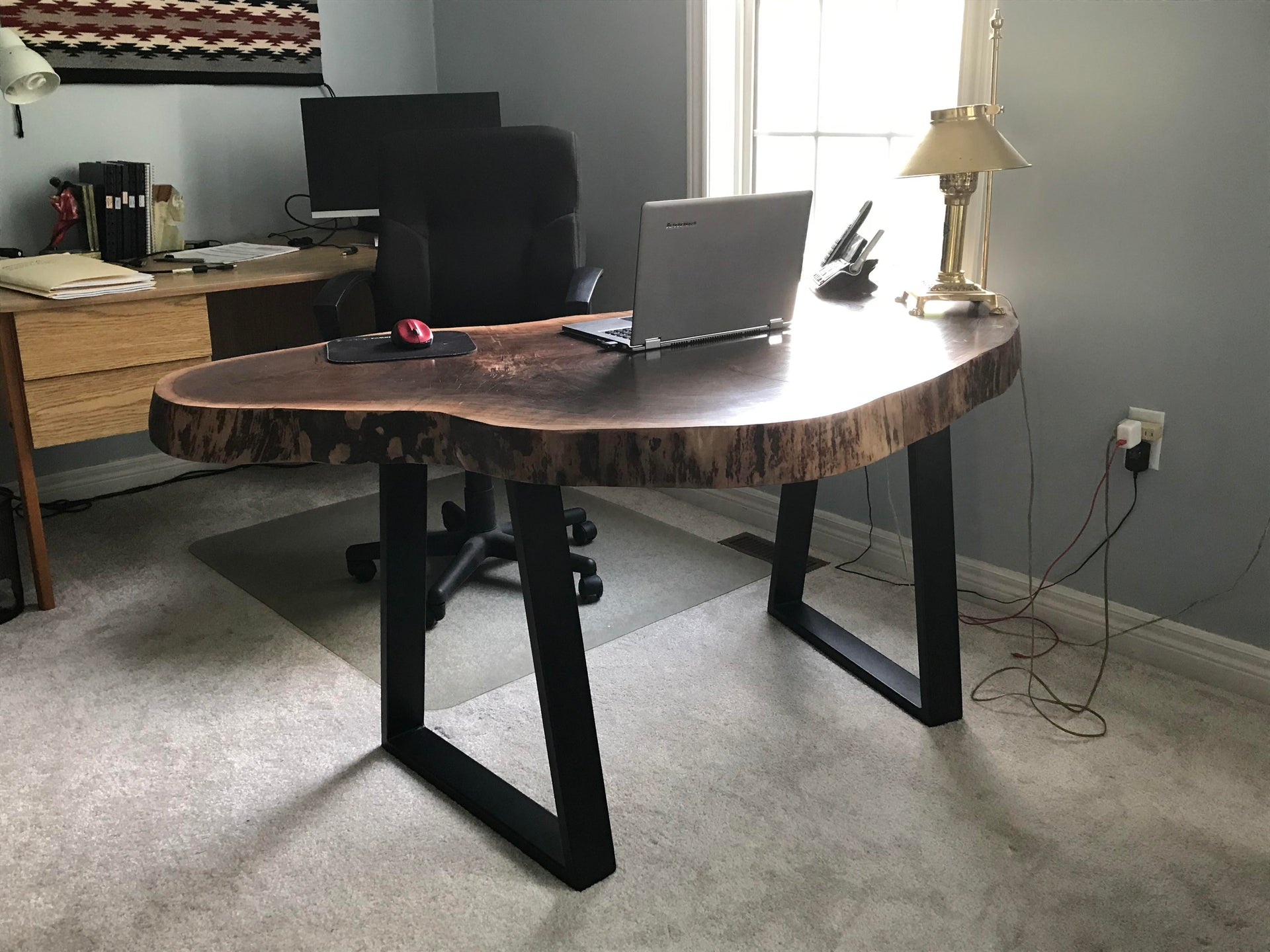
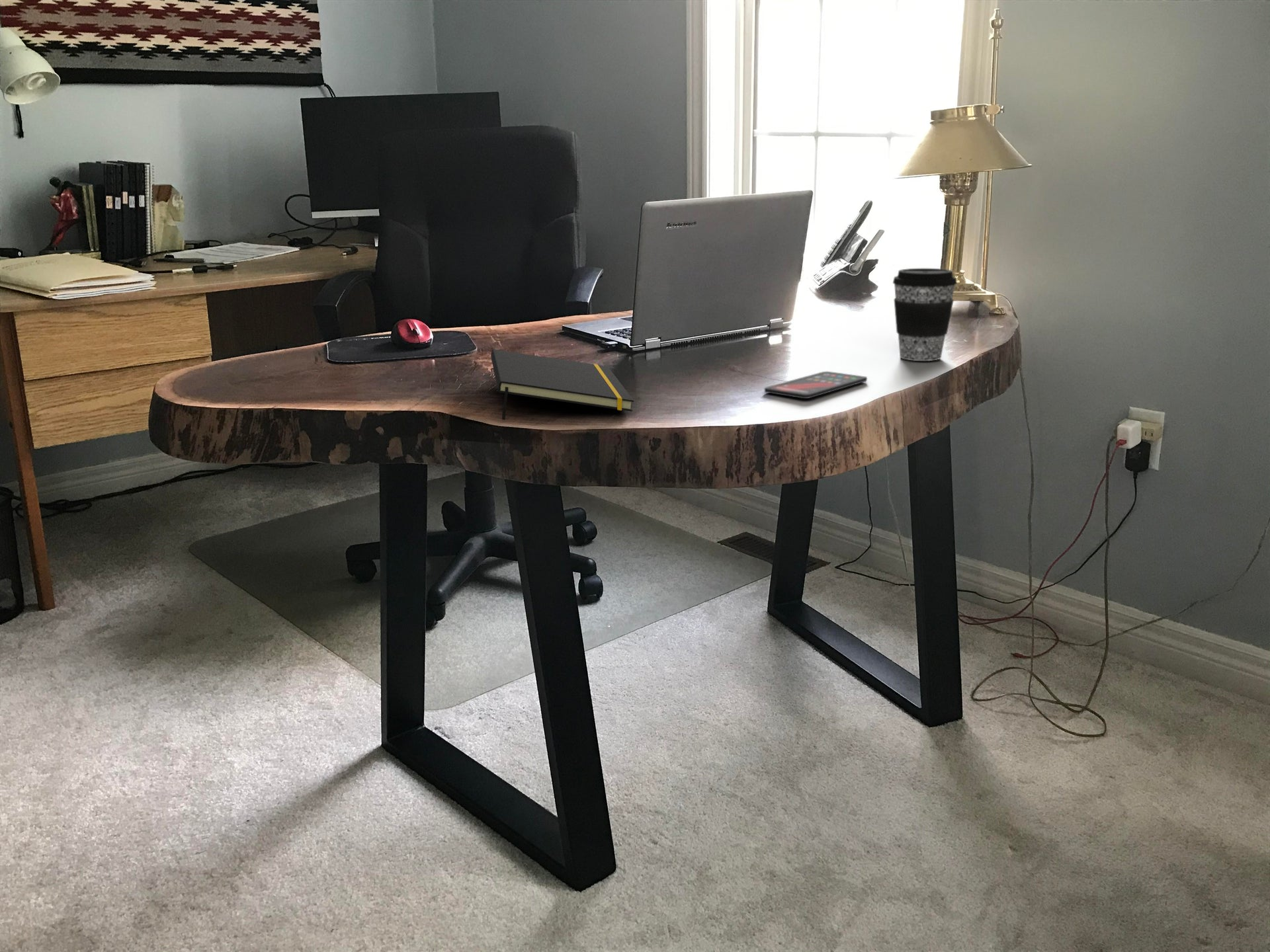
+ coffee cup [892,268,958,362]
+ notepad [490,348,634,420]
+ smartphone [764,371,868,399]
